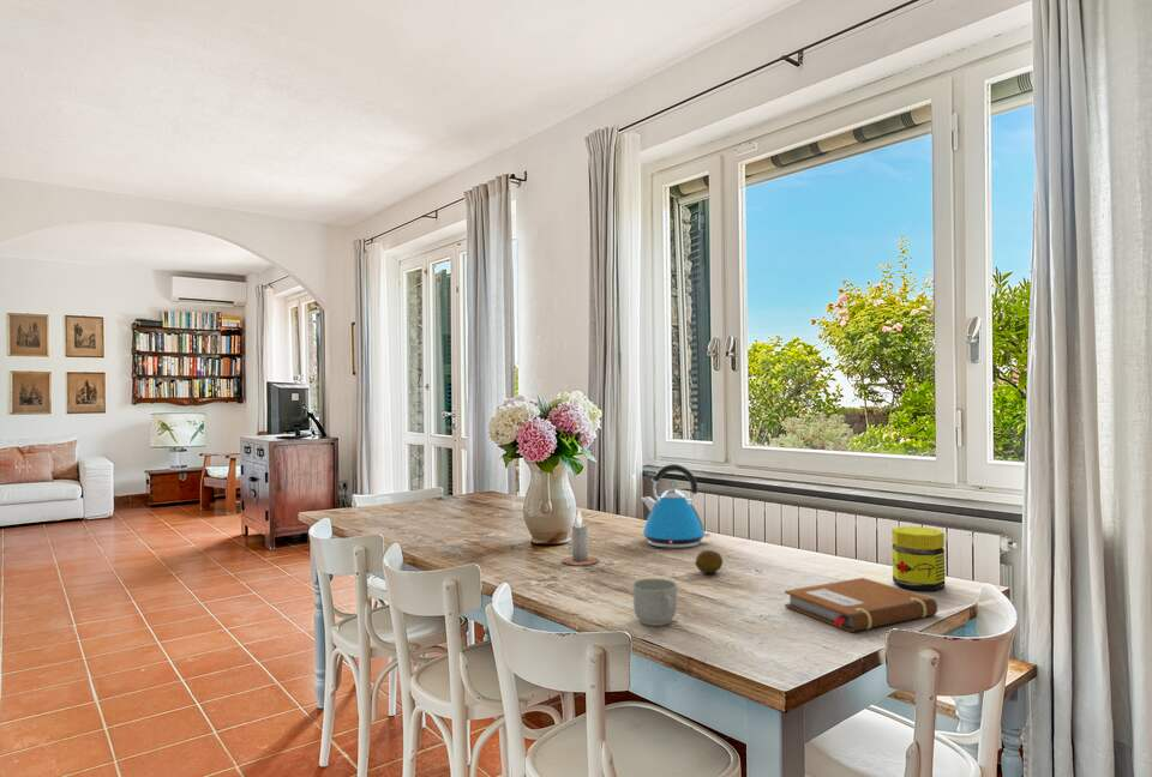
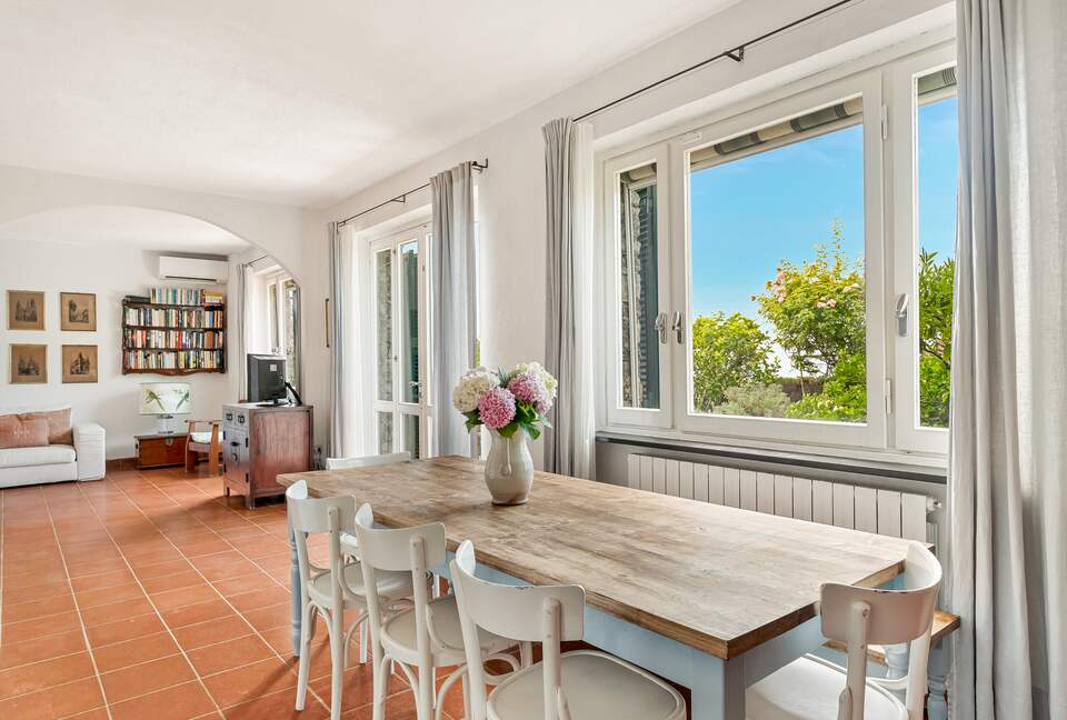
- kettle [641,463,712,549]
- notebook [784,577,938,633]
- jar [890,525,947,591]
- fruit [694,549,724,574]
- mug [631,578,678,627]
- candle [562,508,599,567]
